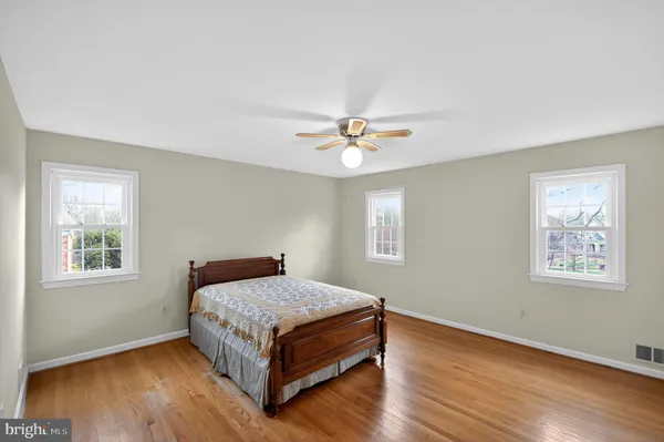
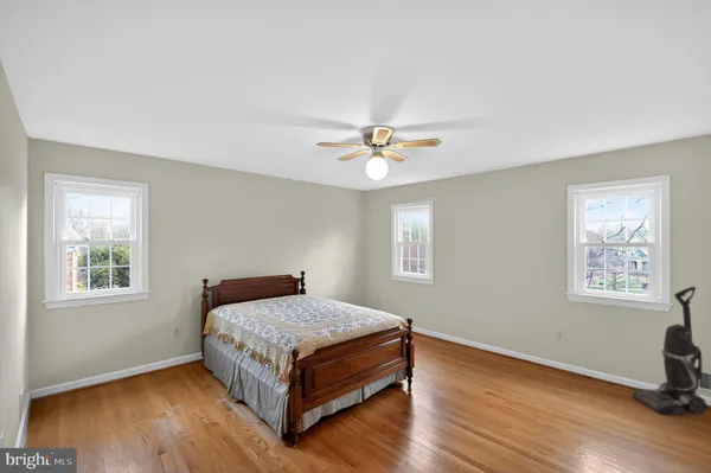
+ vacuum cleaner [632,286,709,416]
